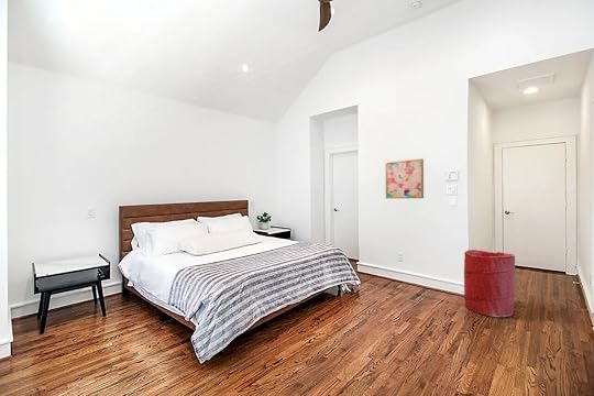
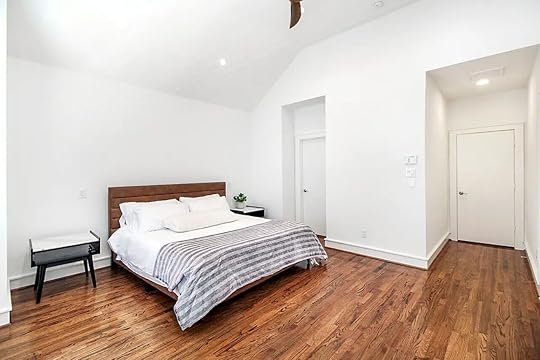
- laundry hamper [463,249,516,318]
- wall art [385,157,425,199]
